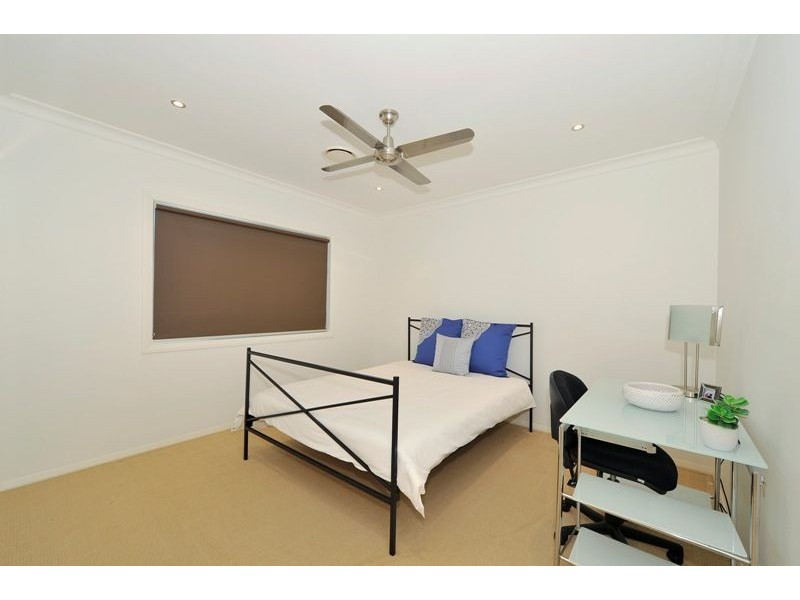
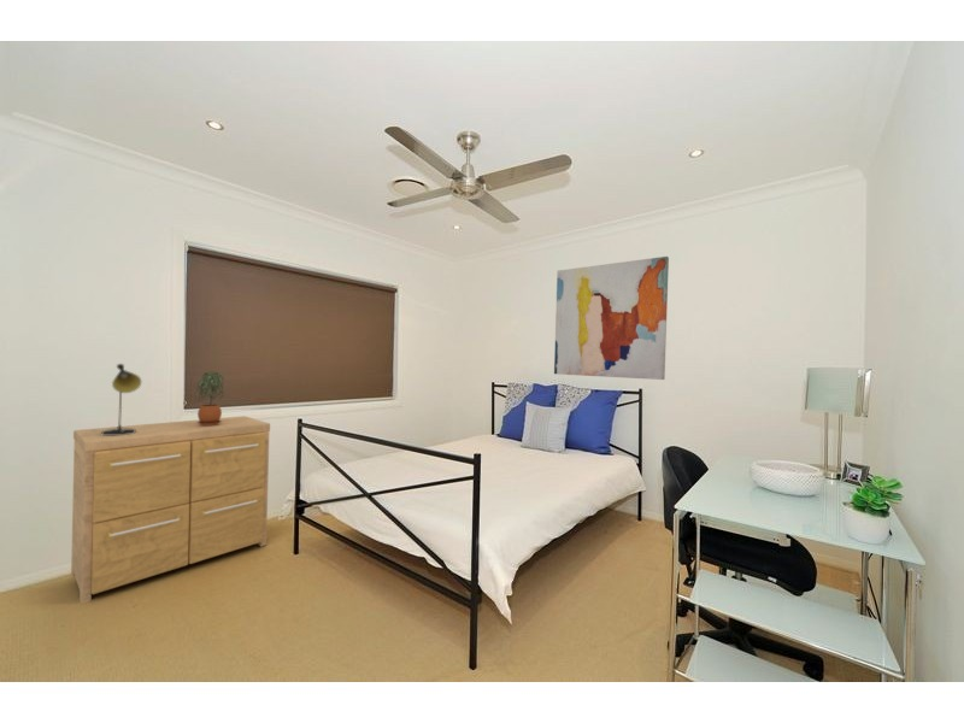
+ table lamp [101,363,142,435]
+ potted plant [193,371,225,425]
+ dresser [70,415,271,605]
+ wall art [553,255,670,381]
